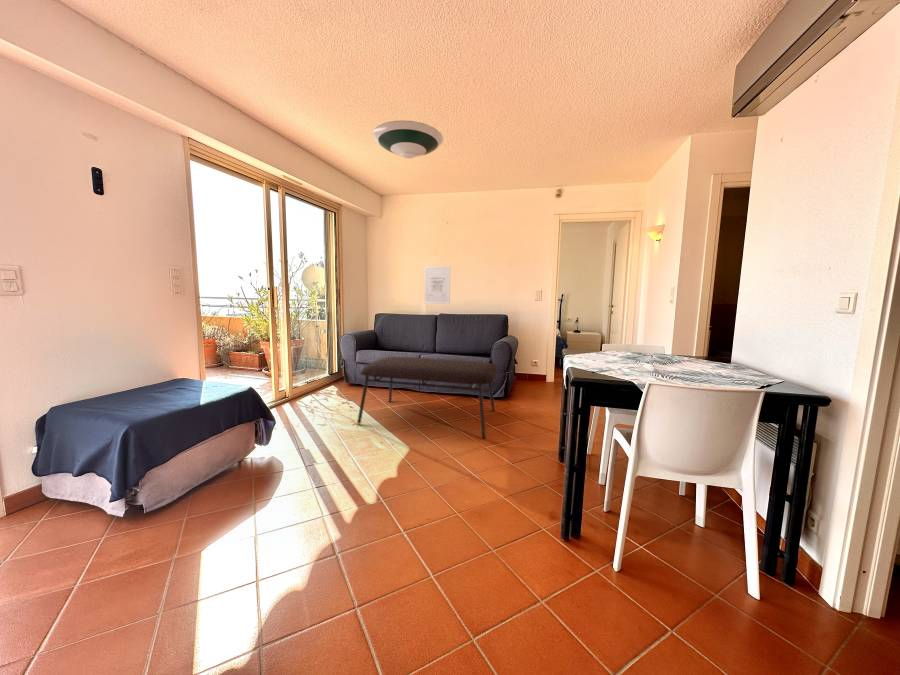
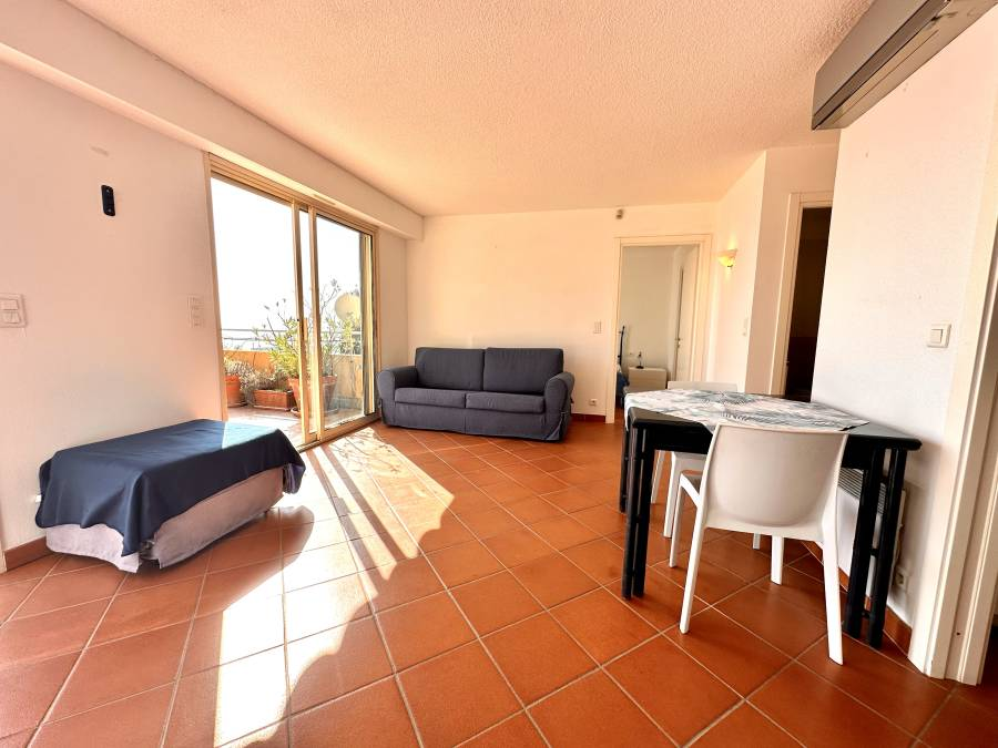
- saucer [372,119,444,159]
- wall art [423,265,452,305]
- coffee table [356,356,499,439]
